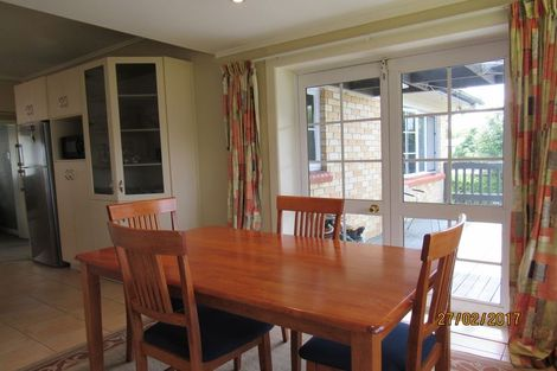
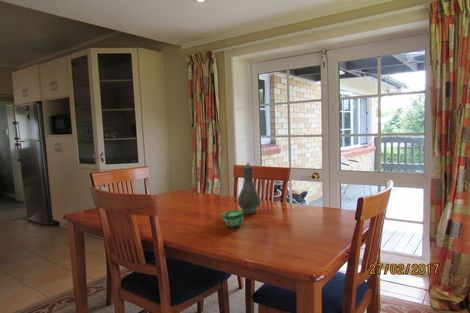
+ cup [220,209,244,228]
+ vase [237,162,261,215]
